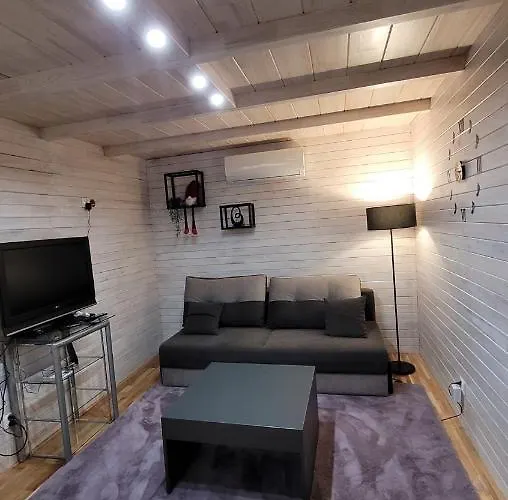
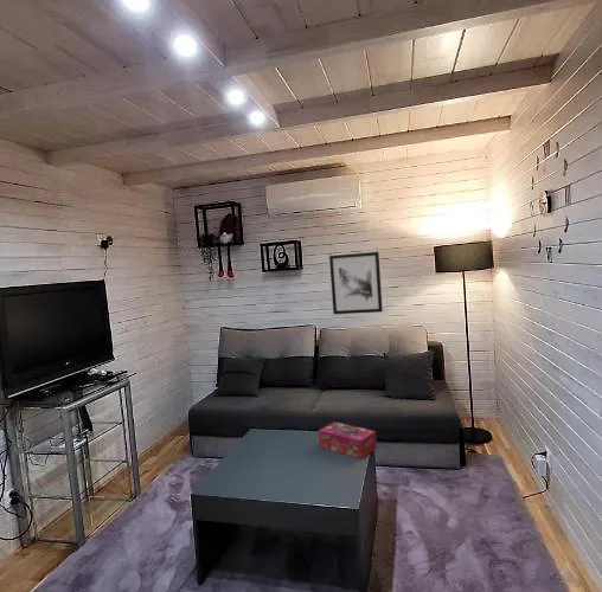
+ tissue box [318,420,378,459]
+ wall art [328,251,384,315]
